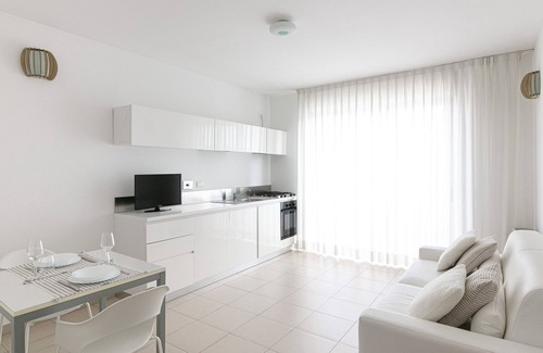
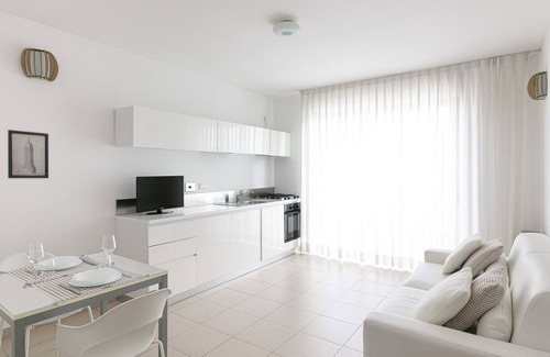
+ wall art [7,129,50,179]
